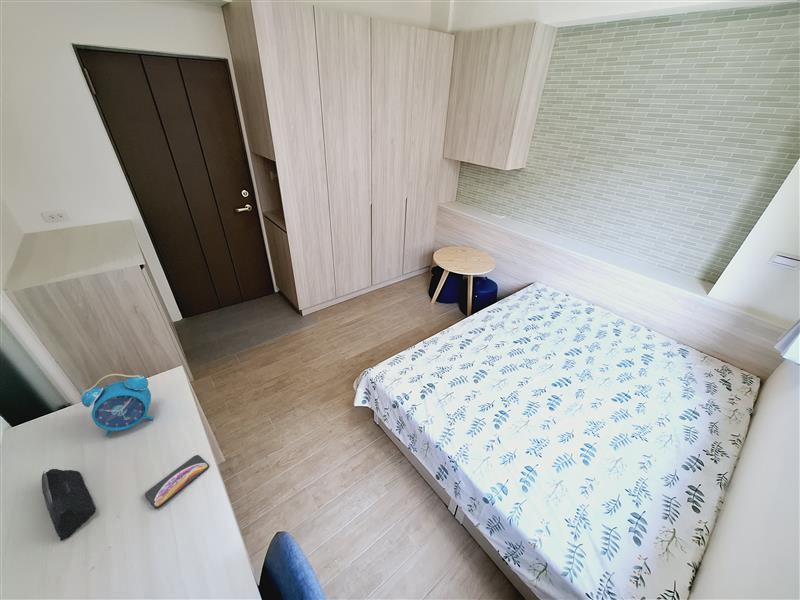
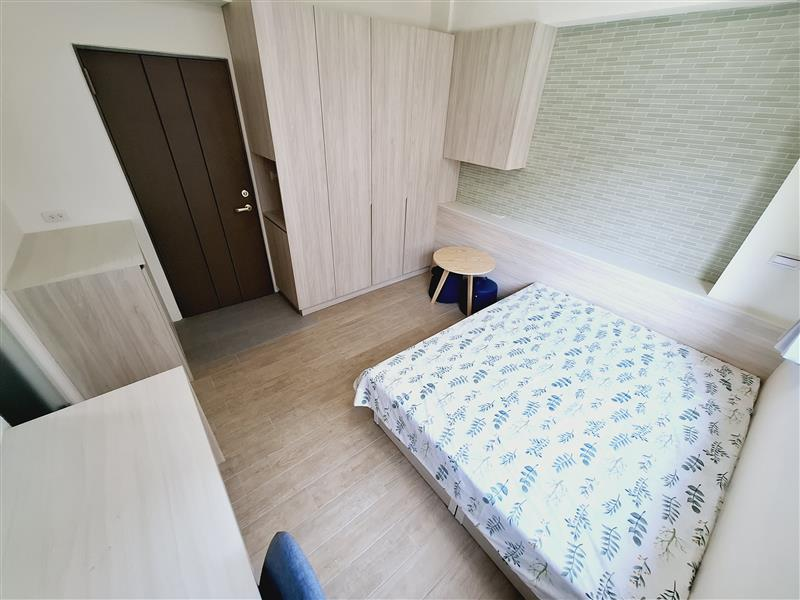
- speaker [40,468,97,542]
- alarm clock [80,373,154,438]
- smartphone [144,454,210,509]
